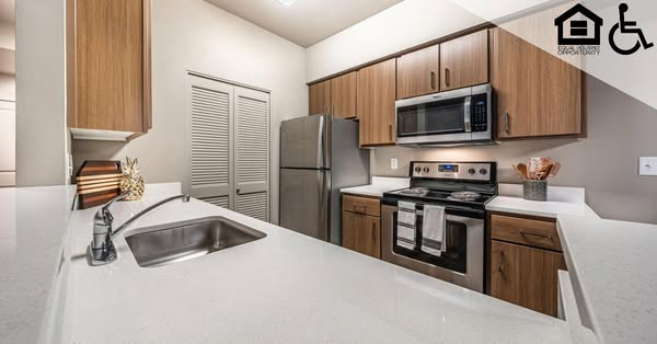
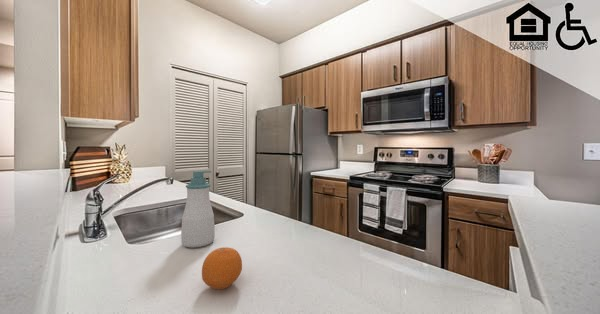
+ fruit [201,246,243,290]
+ soap bottle [180,170,216,248]
